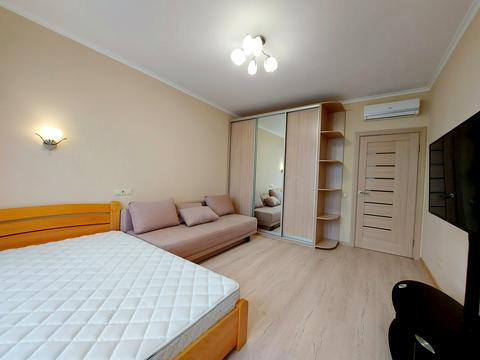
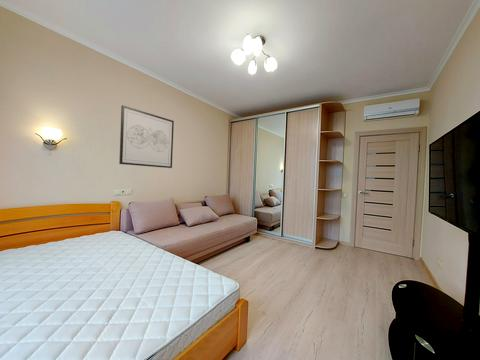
+ wall art [118,104,175,169]
